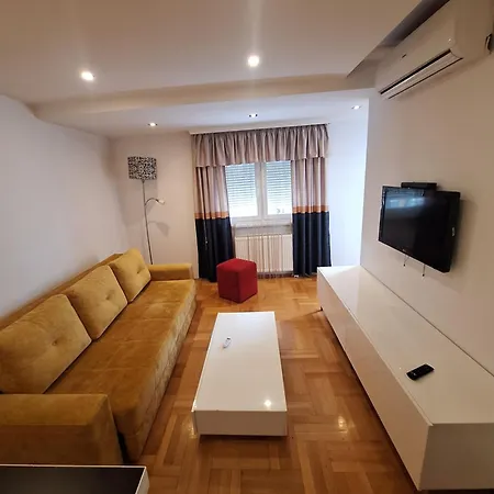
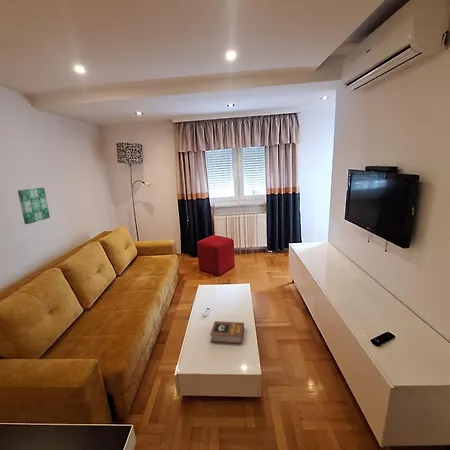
+ wall art [17,187,51,225]
+ book [209,320,245,345]
